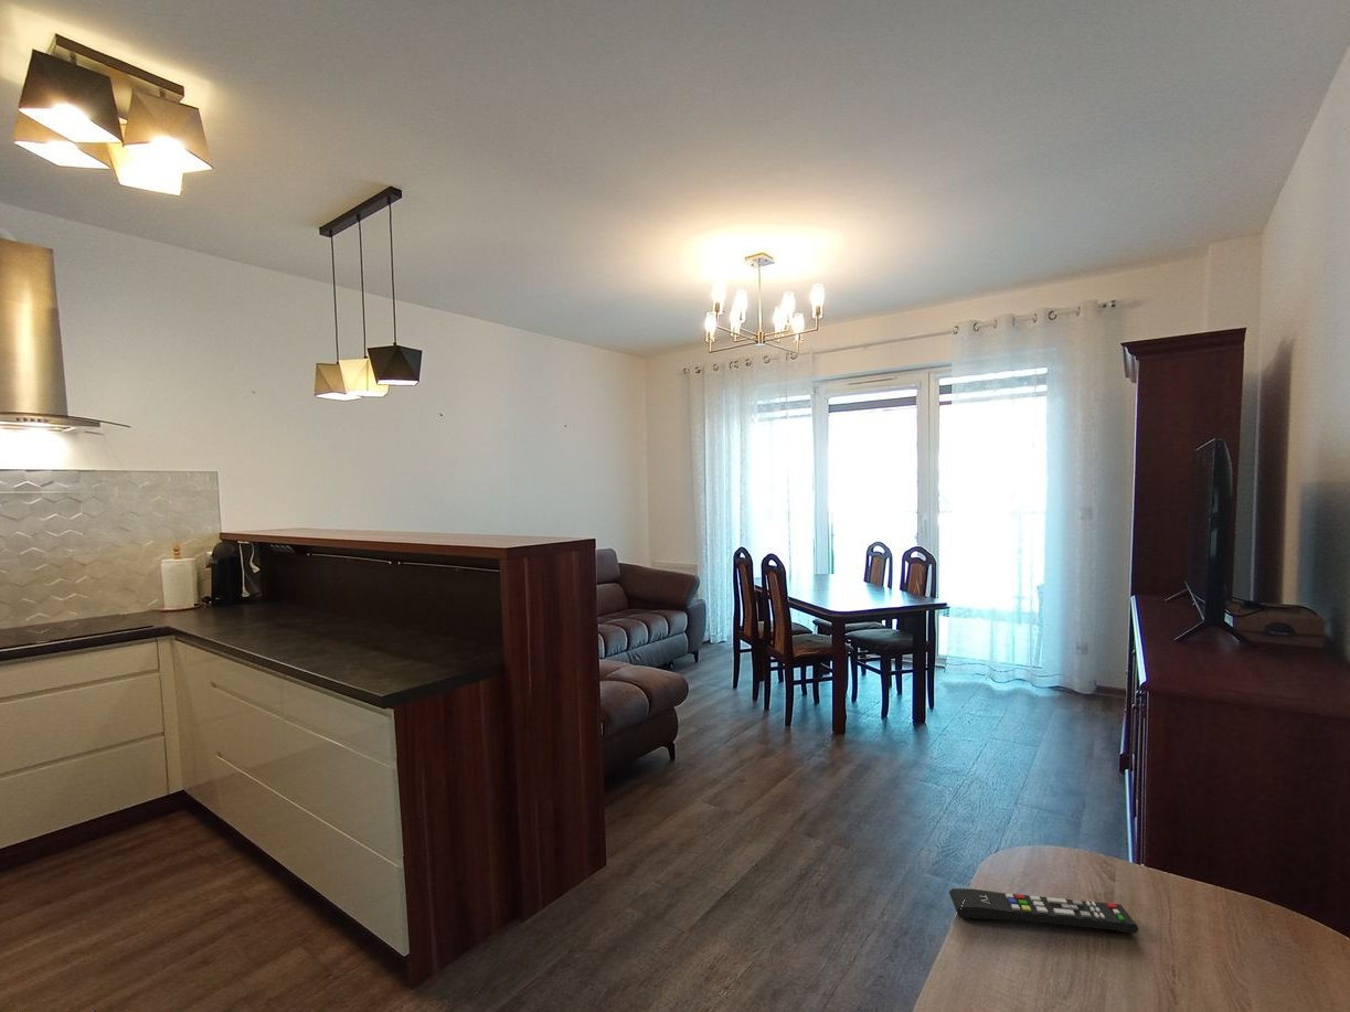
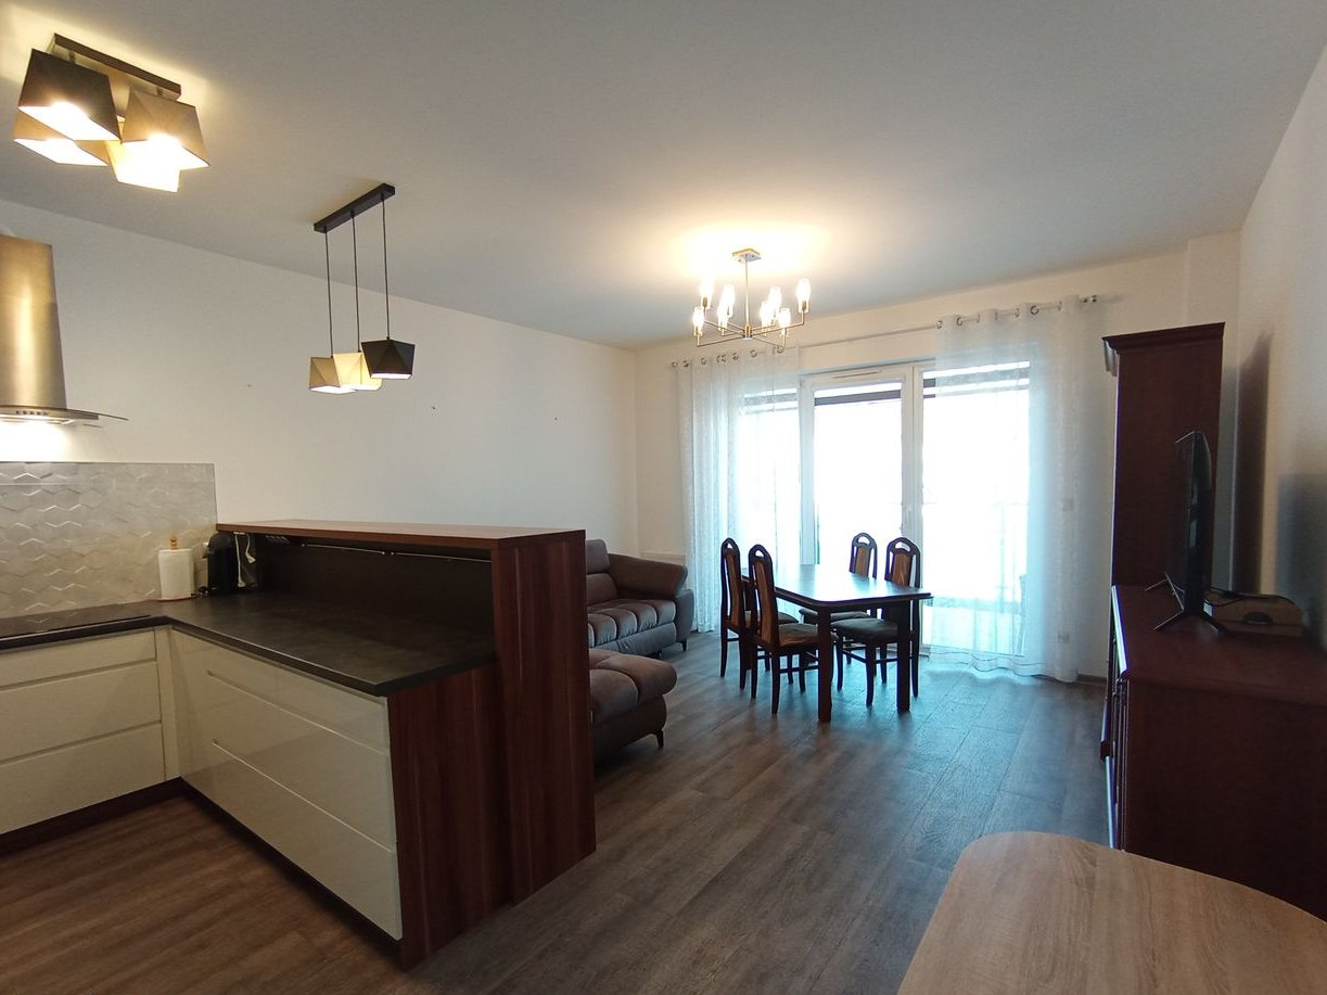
- remote control [948,887,1139,935]
